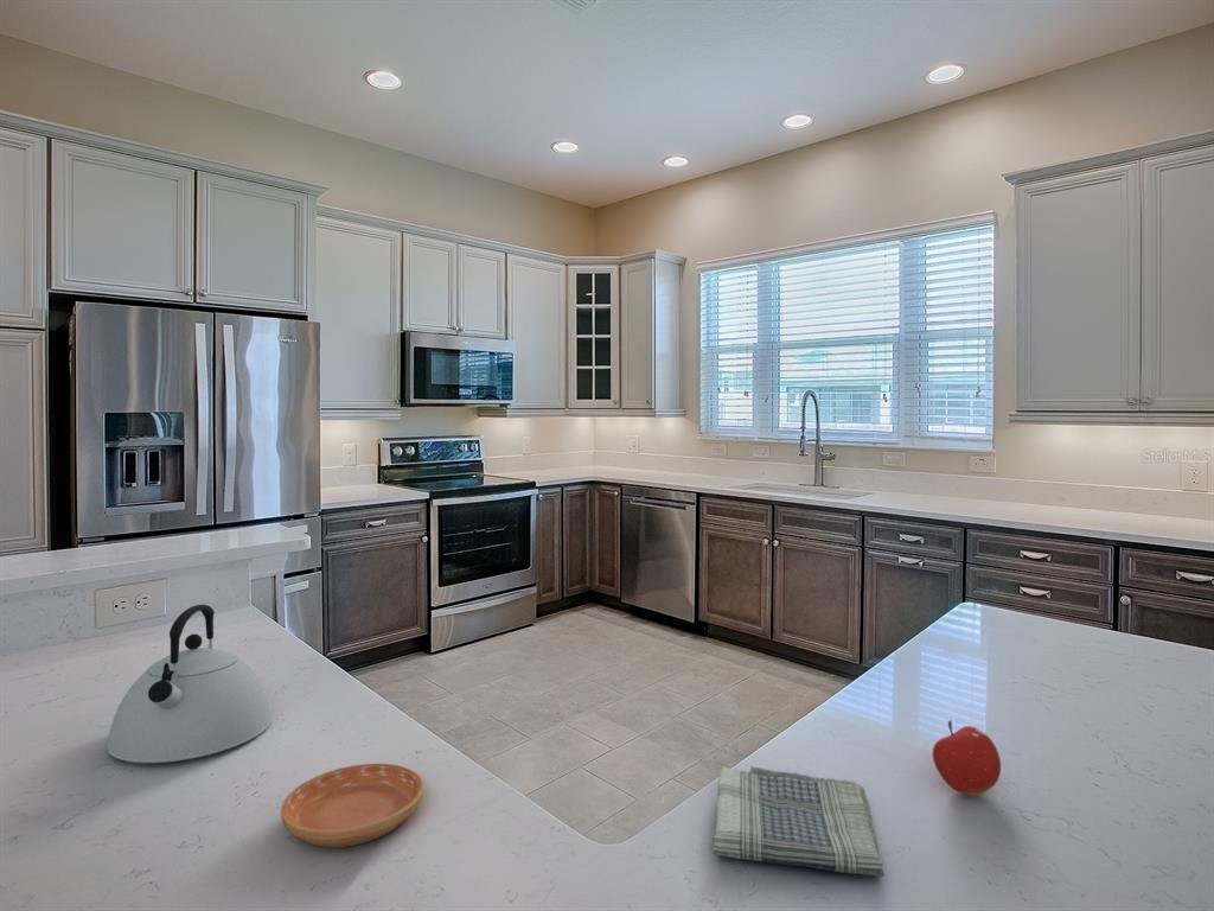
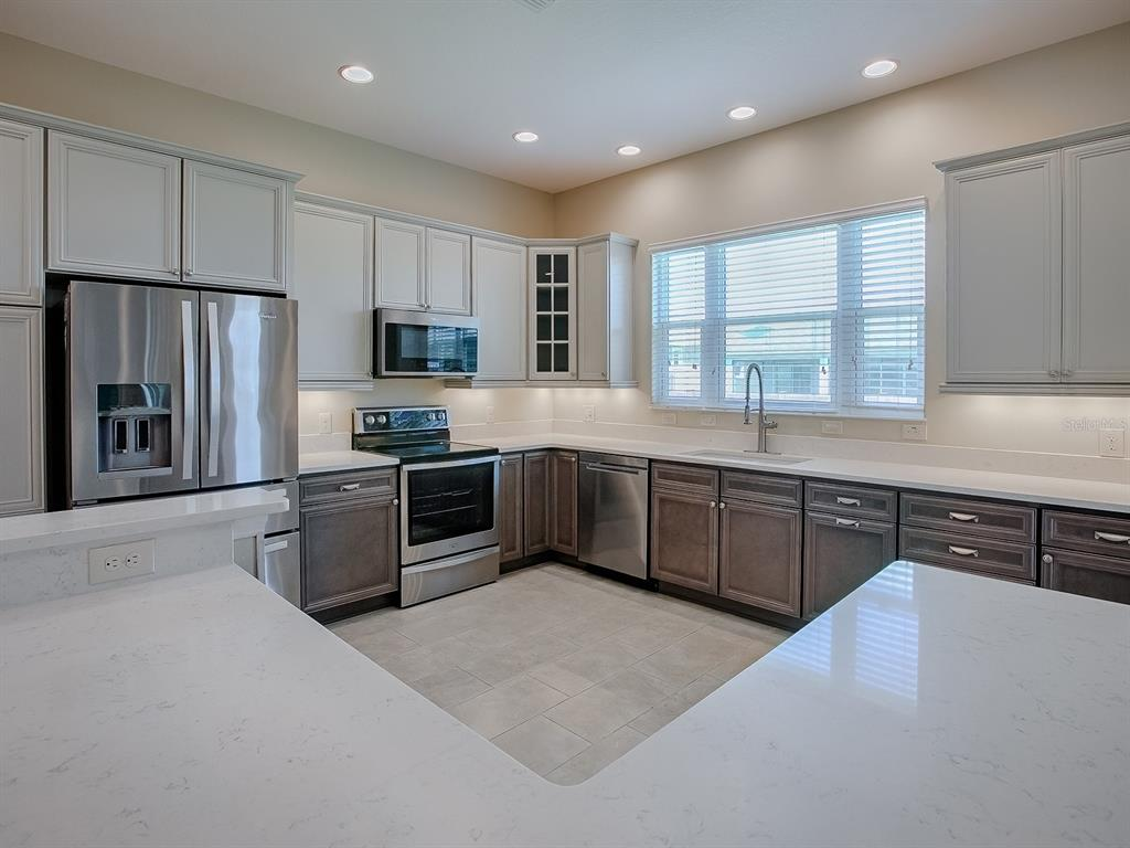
- kettle [107,604,273,764]
- saucer [280,763,426,848]
- fruit [932,719,1002,797]
- dish towel [711,765,886,878]
